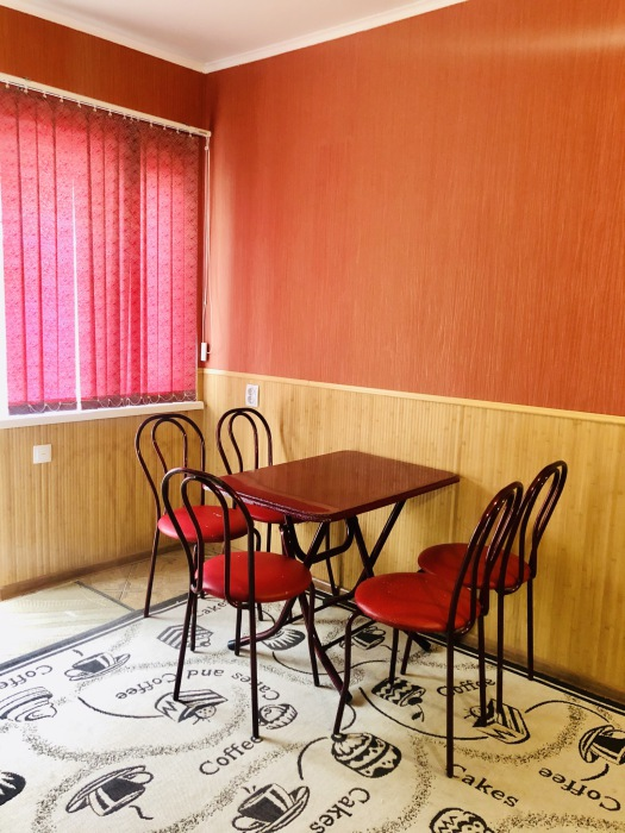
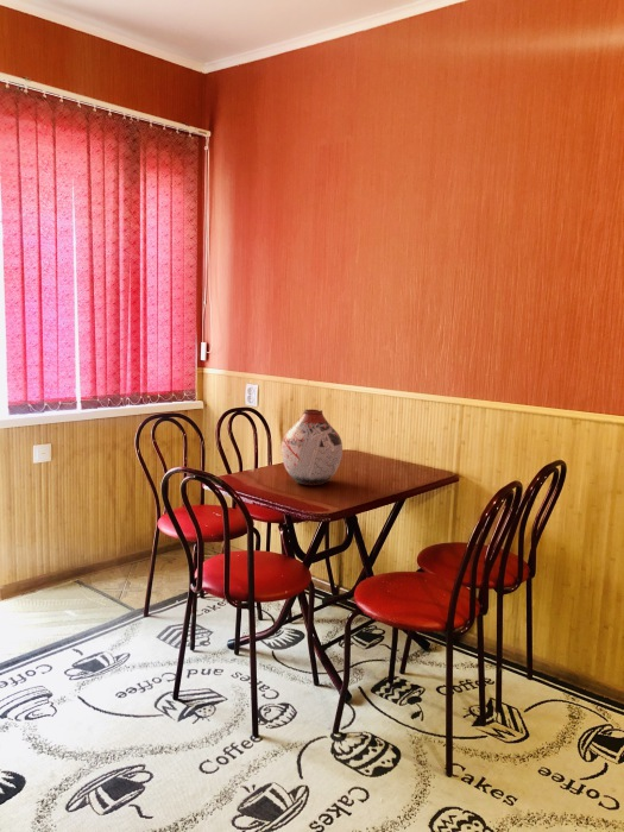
+ vase [281,408,343,486]
